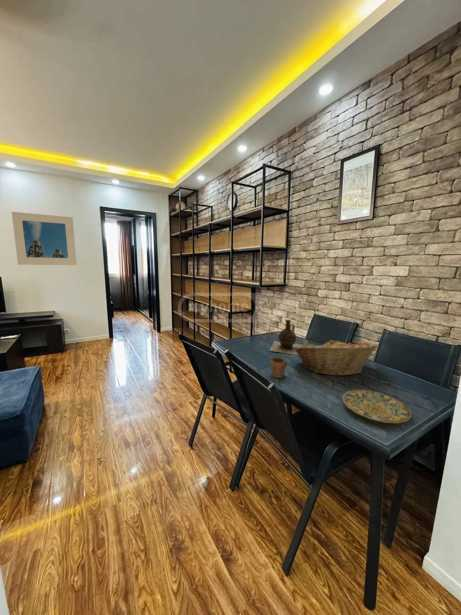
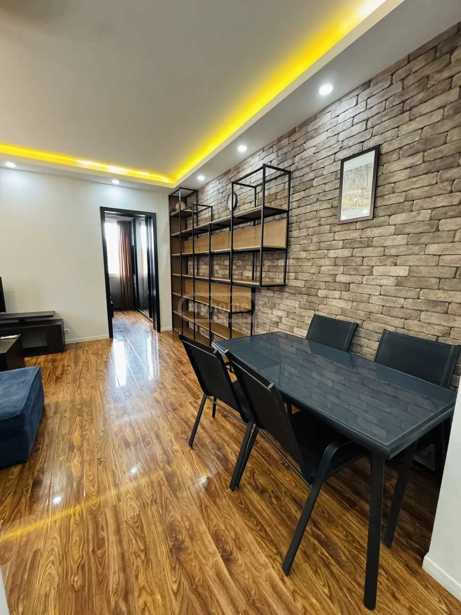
- plate [342,389,413,424]
- fruit basket [293,337,379,377]
- ceramic jug [268,319,302,356]
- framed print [11,211,78,266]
- mug [269,356,288,379]
